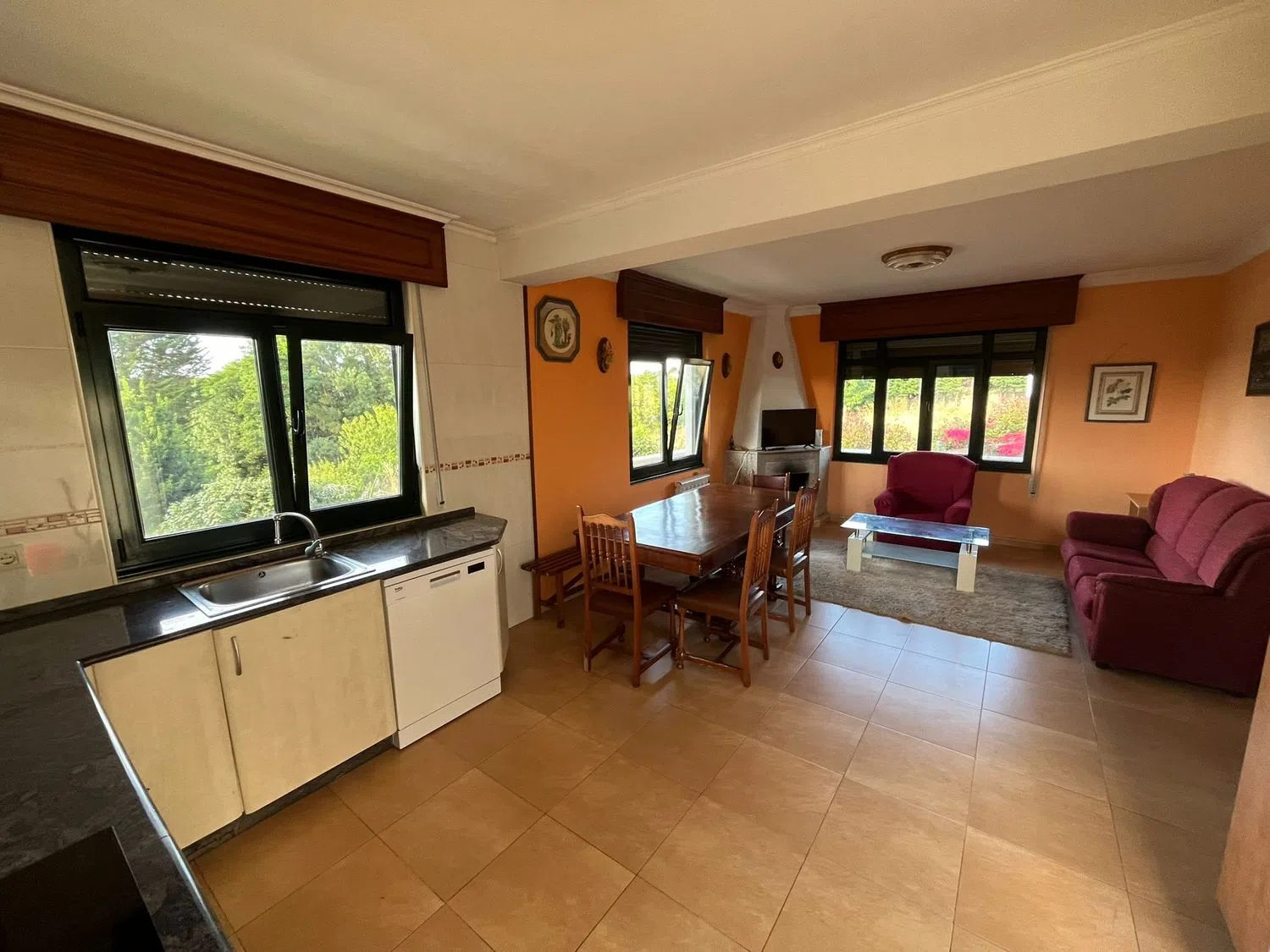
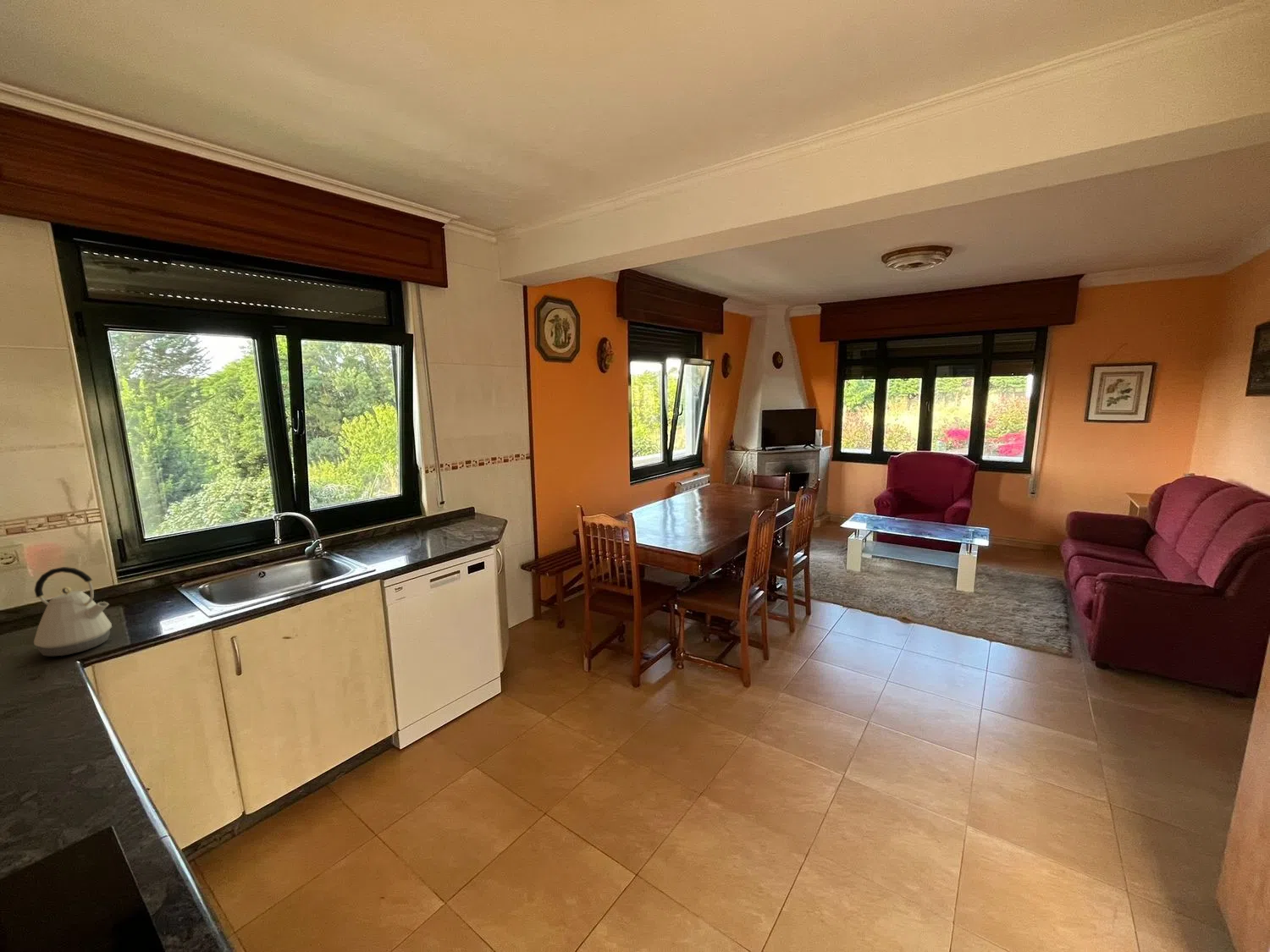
+ kettle [33,566,113,657]
